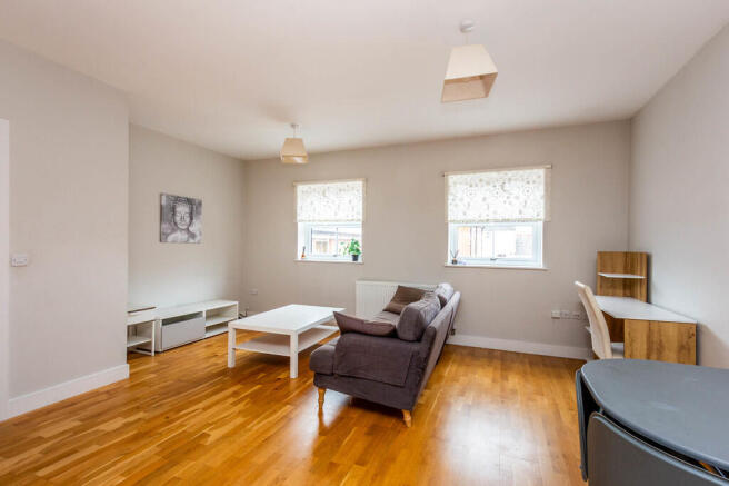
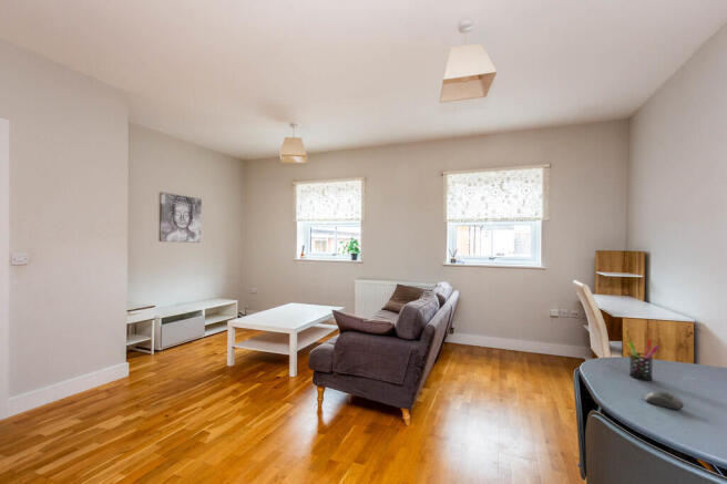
+ computer mouse [643,391,685,411]
+ pen holder [626,339,661,381]
